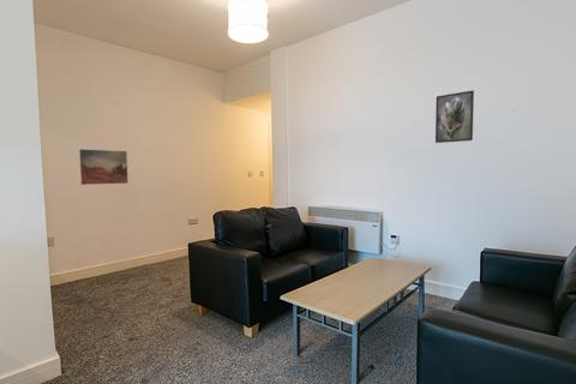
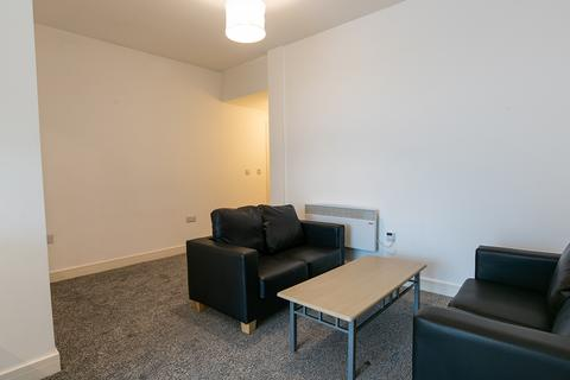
- wall art [78,149,128,186]
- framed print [434,89,475,144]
